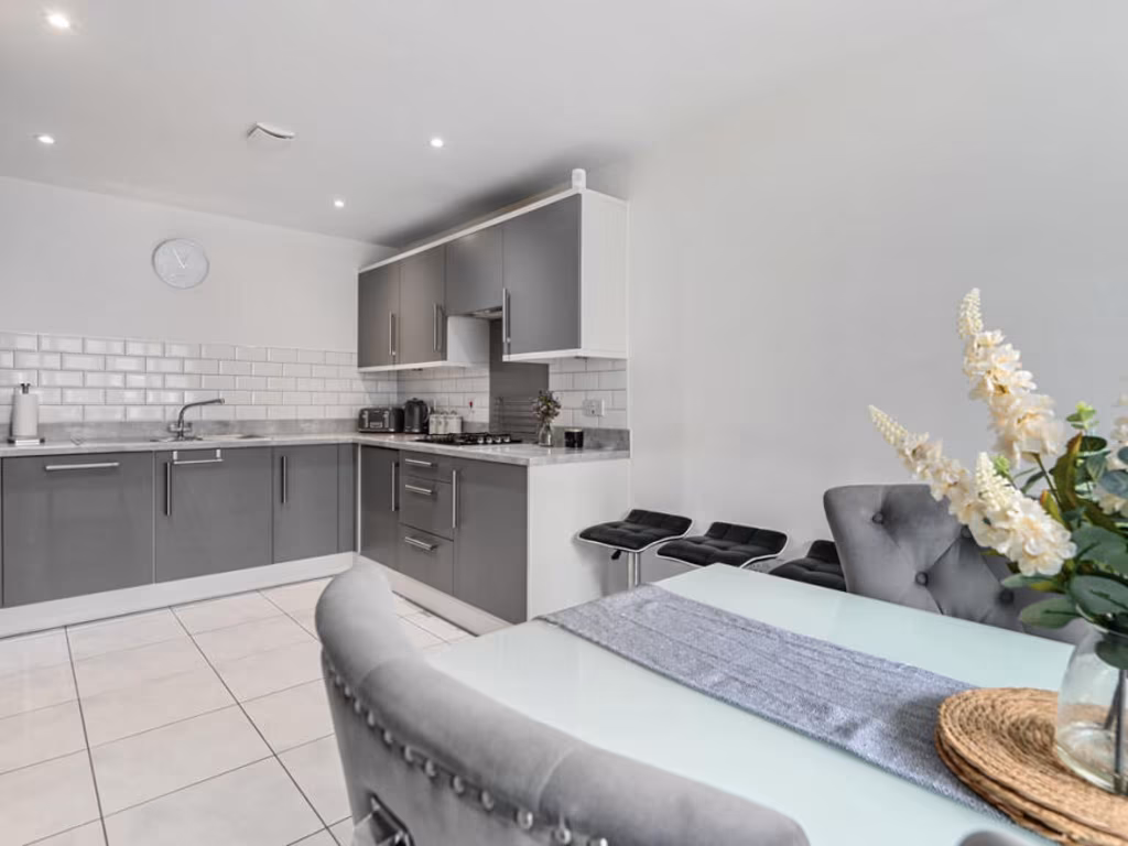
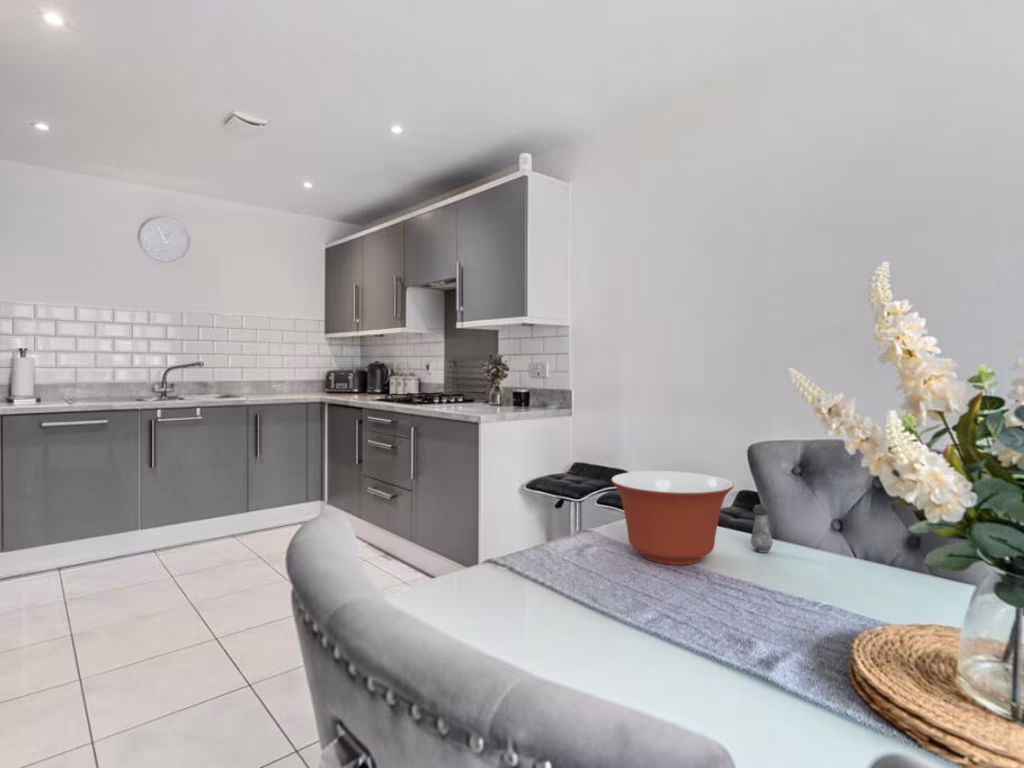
+ mixing bowl [610,470,735,566]
+ salt shaker [750,503,774,554]
